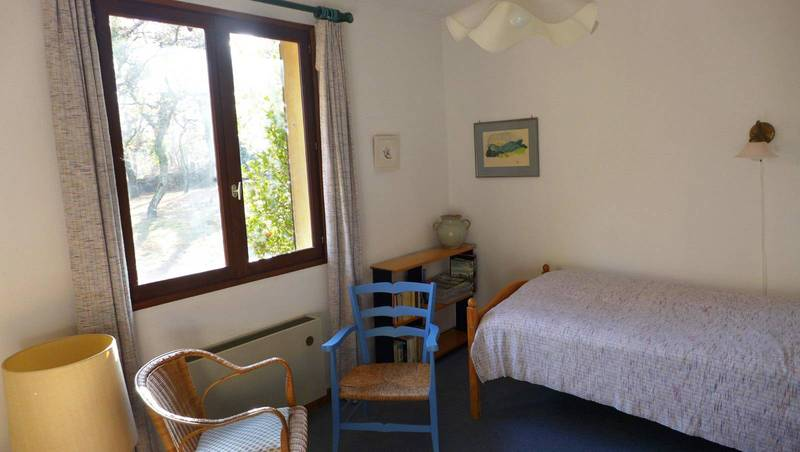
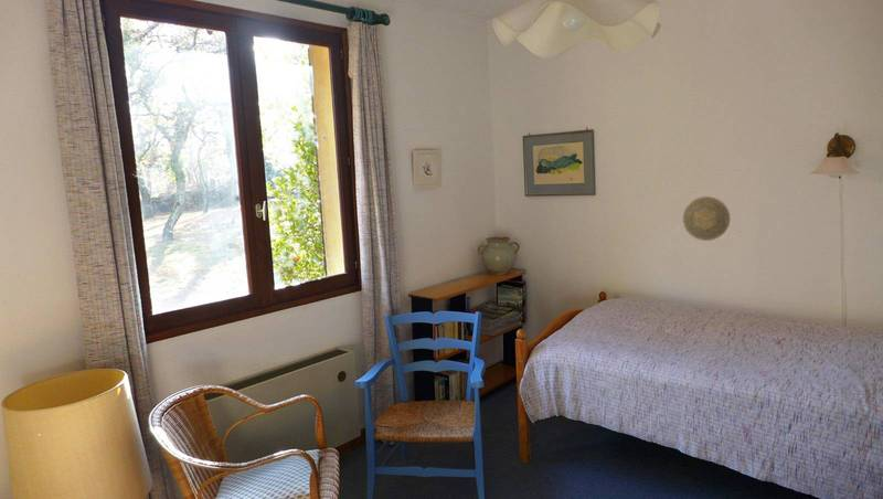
+ decorative plate [682,195,731,242]
